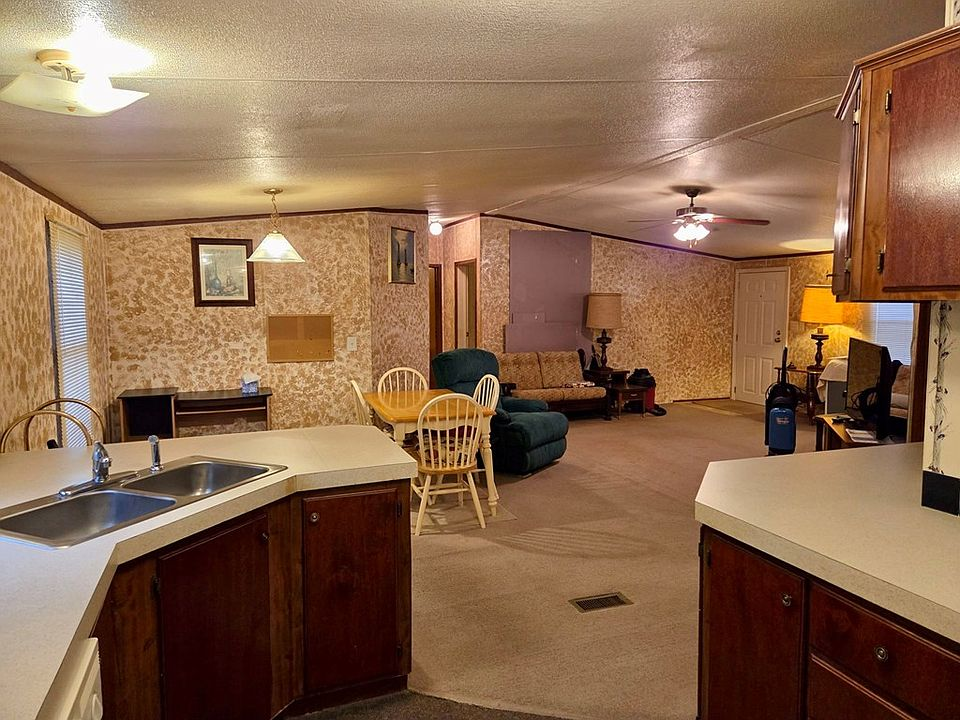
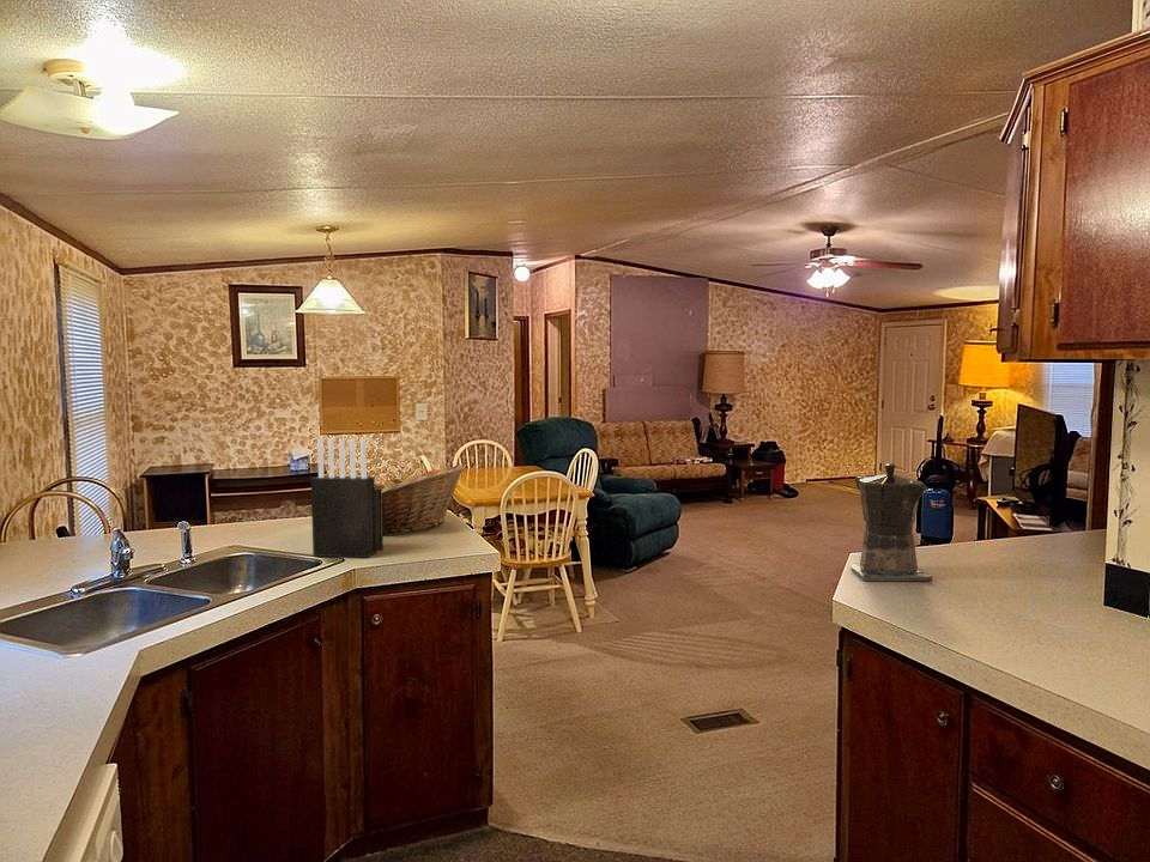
+ knife block [309,437,385,559]
+ coffee maker [849,462,933,582]
+ fruit basket [375,463,466,536]
